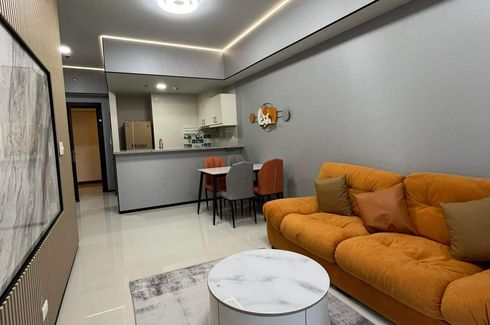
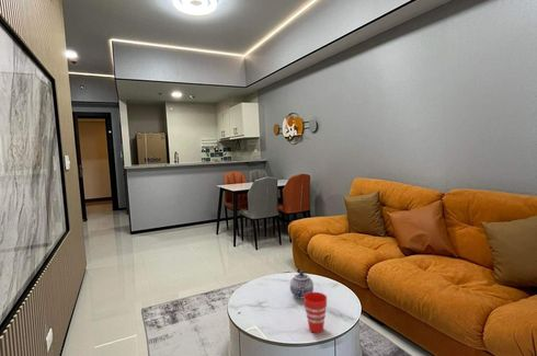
+ cup [302,291,328,334]
+ teapot [289,269,315,300]
